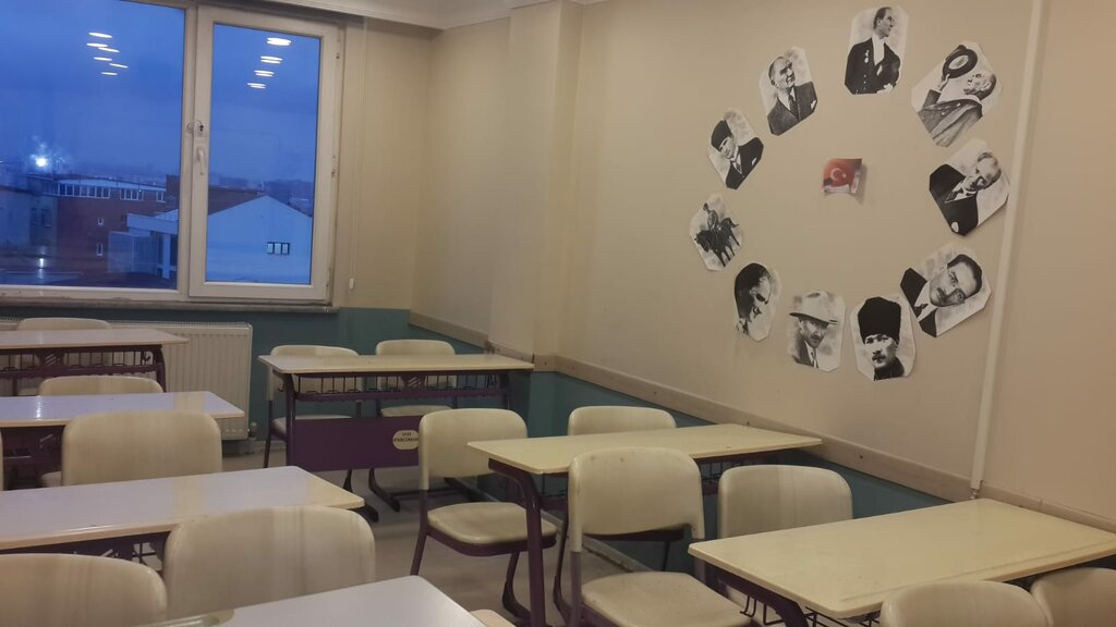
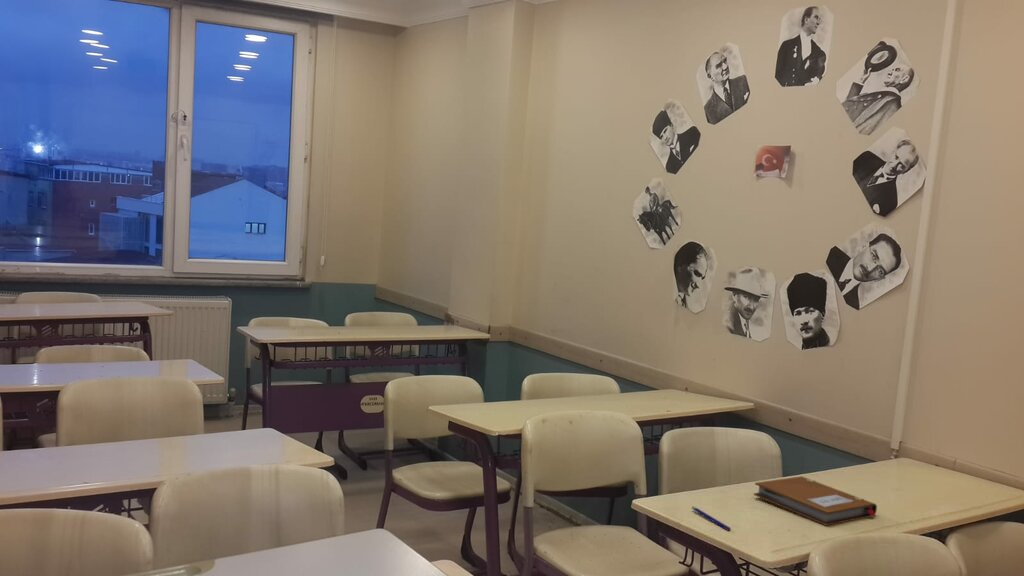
+ pen [691,505,732,532]
+ notebook [753,475,878,527]
